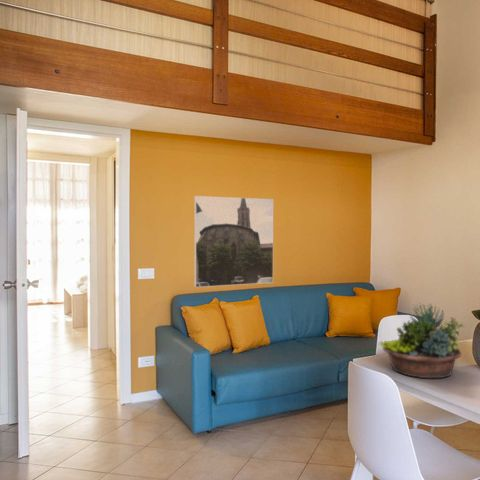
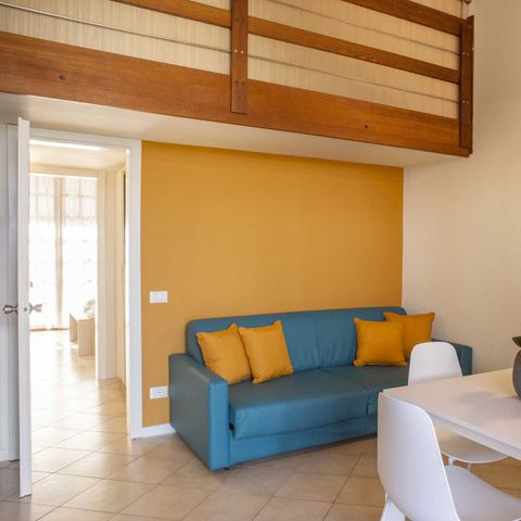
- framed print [193,195,274,288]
- succulent planter [379,303,466,379]
